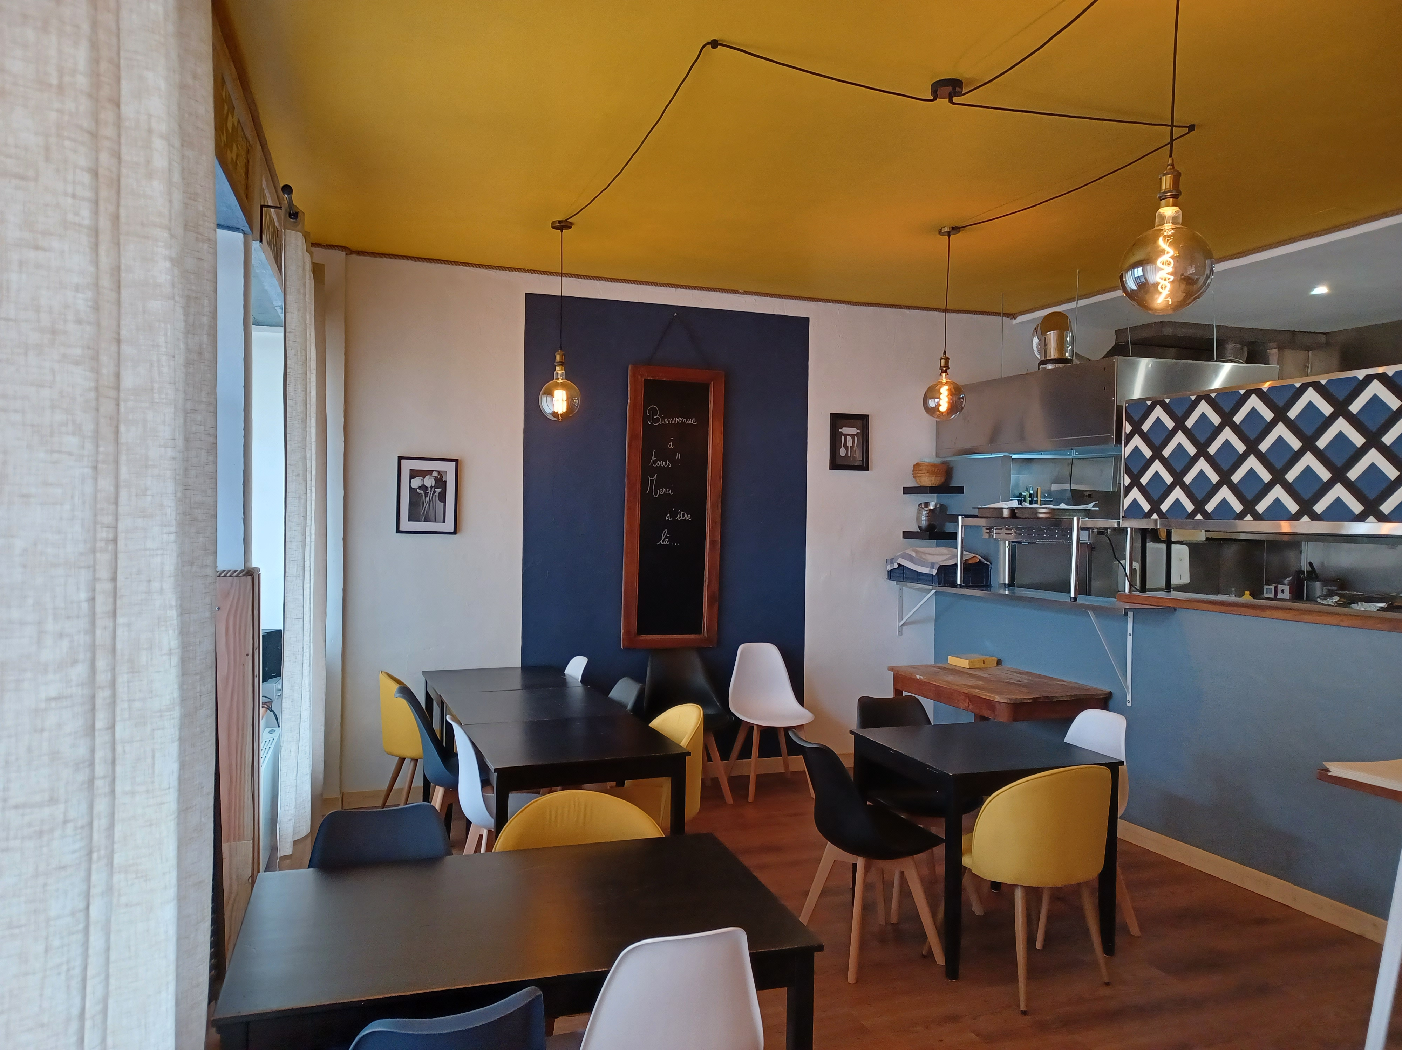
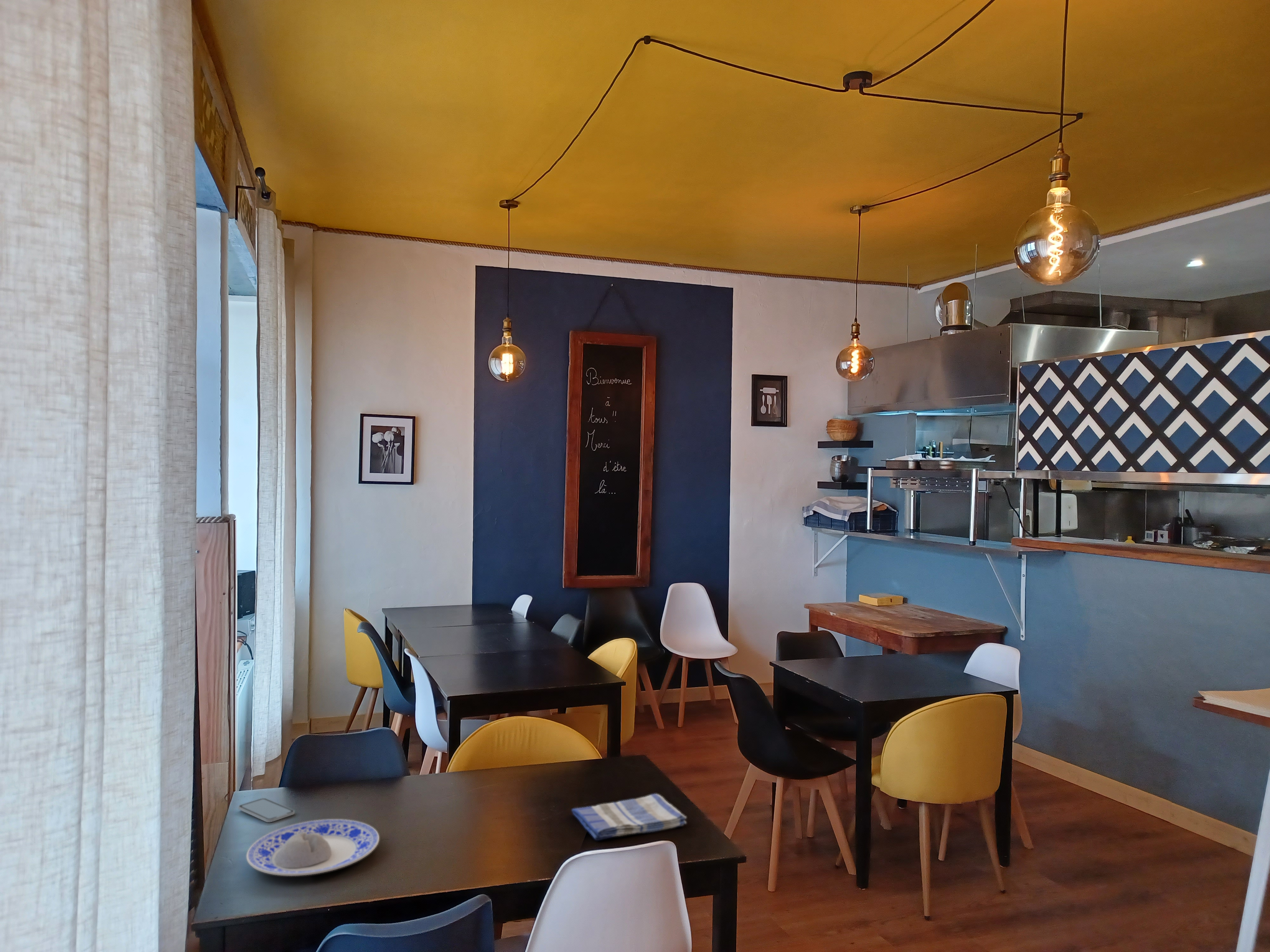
+ smartphone [238,798,295,823]
+ dish towel [571,793,687,841]
+ plate [246,819,380,876]
